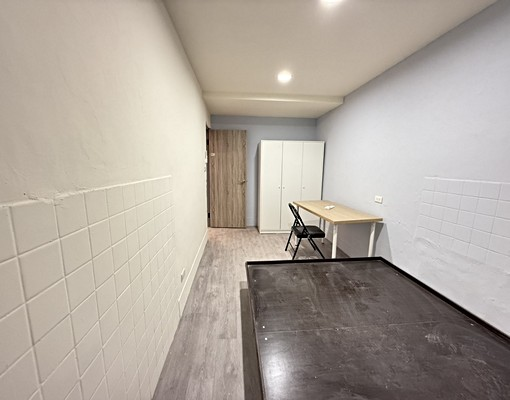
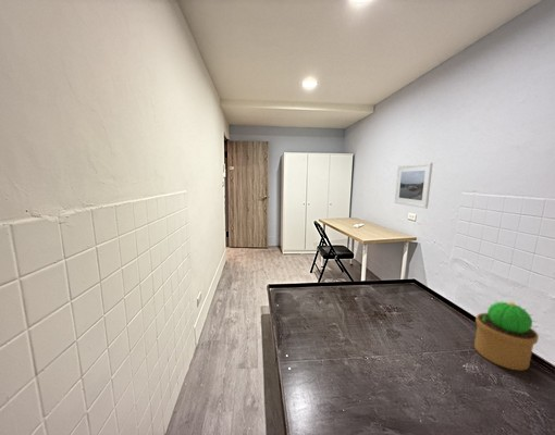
+ potted cactus [473,299,540,371]
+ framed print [394,162,434,209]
